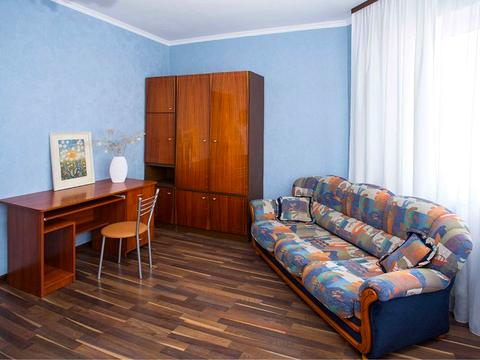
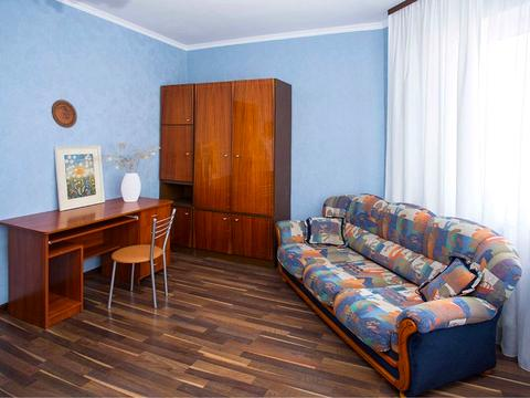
+ decorative plate [51,98,78,129]
